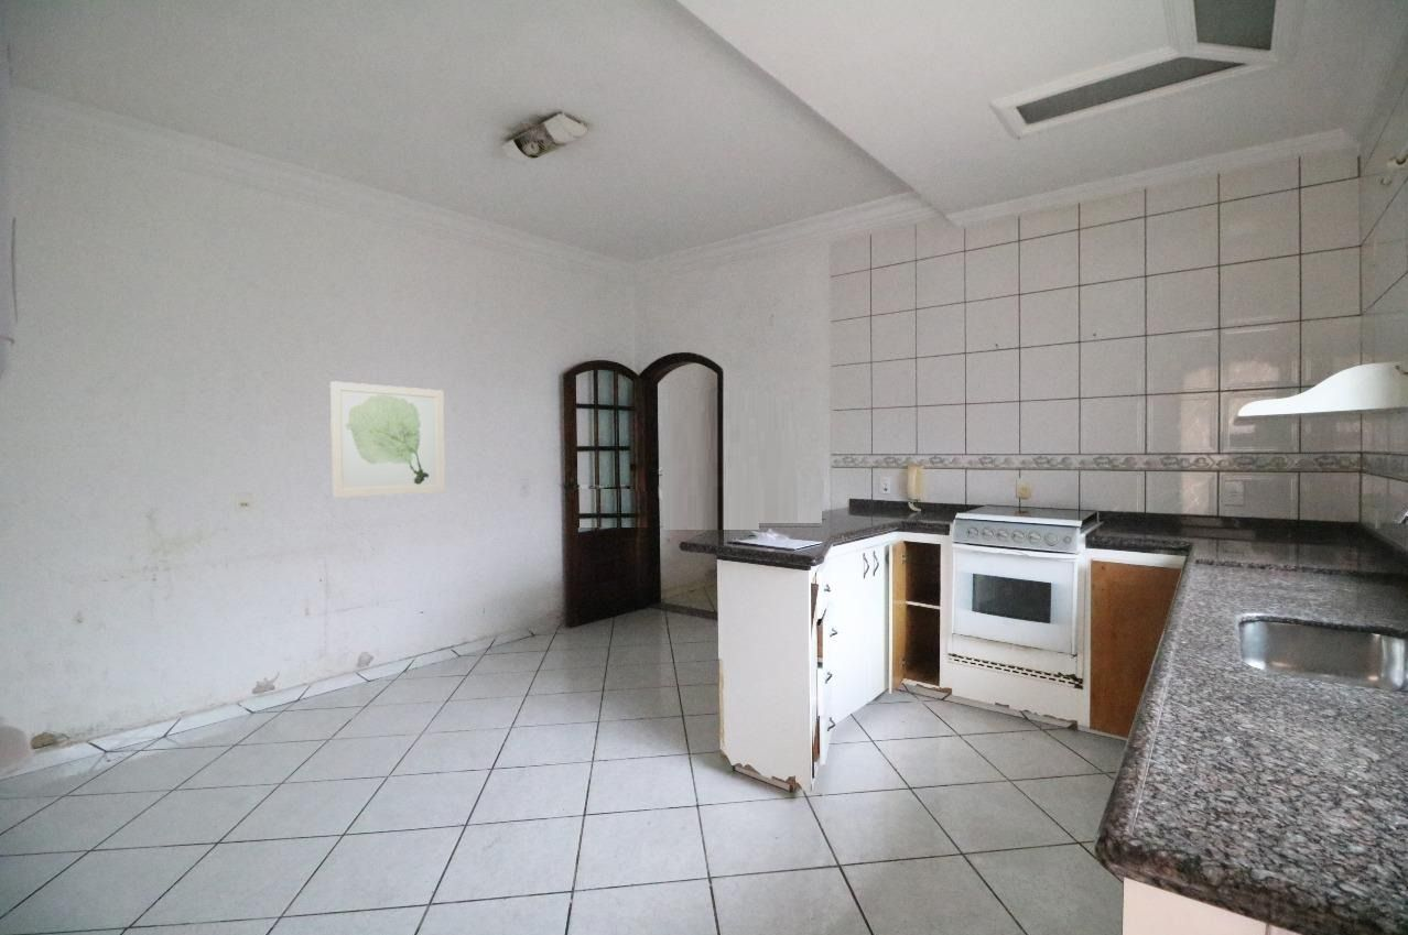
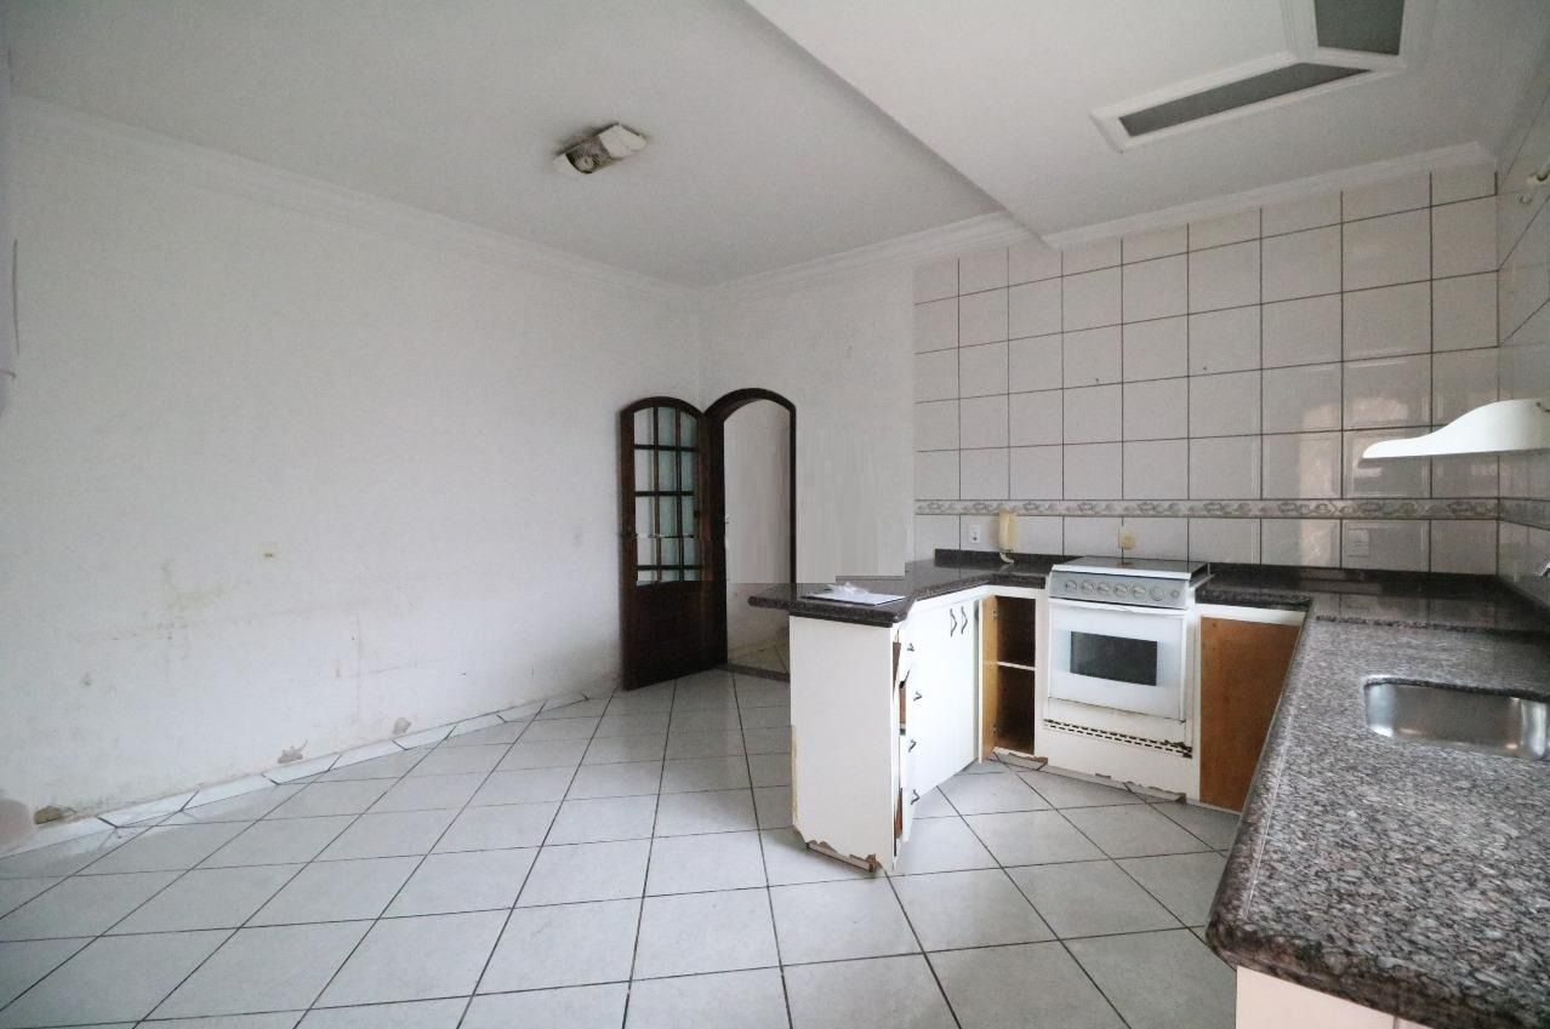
- wall art [329,380,446,499]
